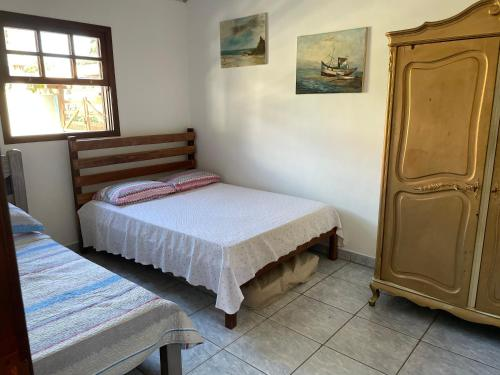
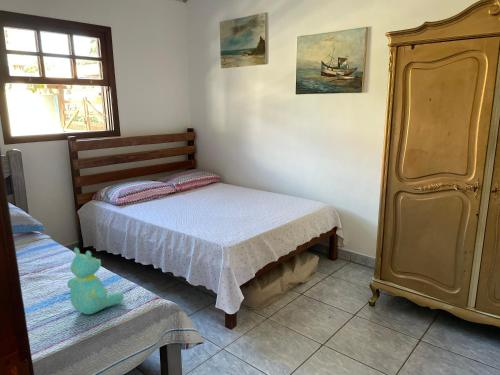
+ teddy bear [66,247,125,315]
